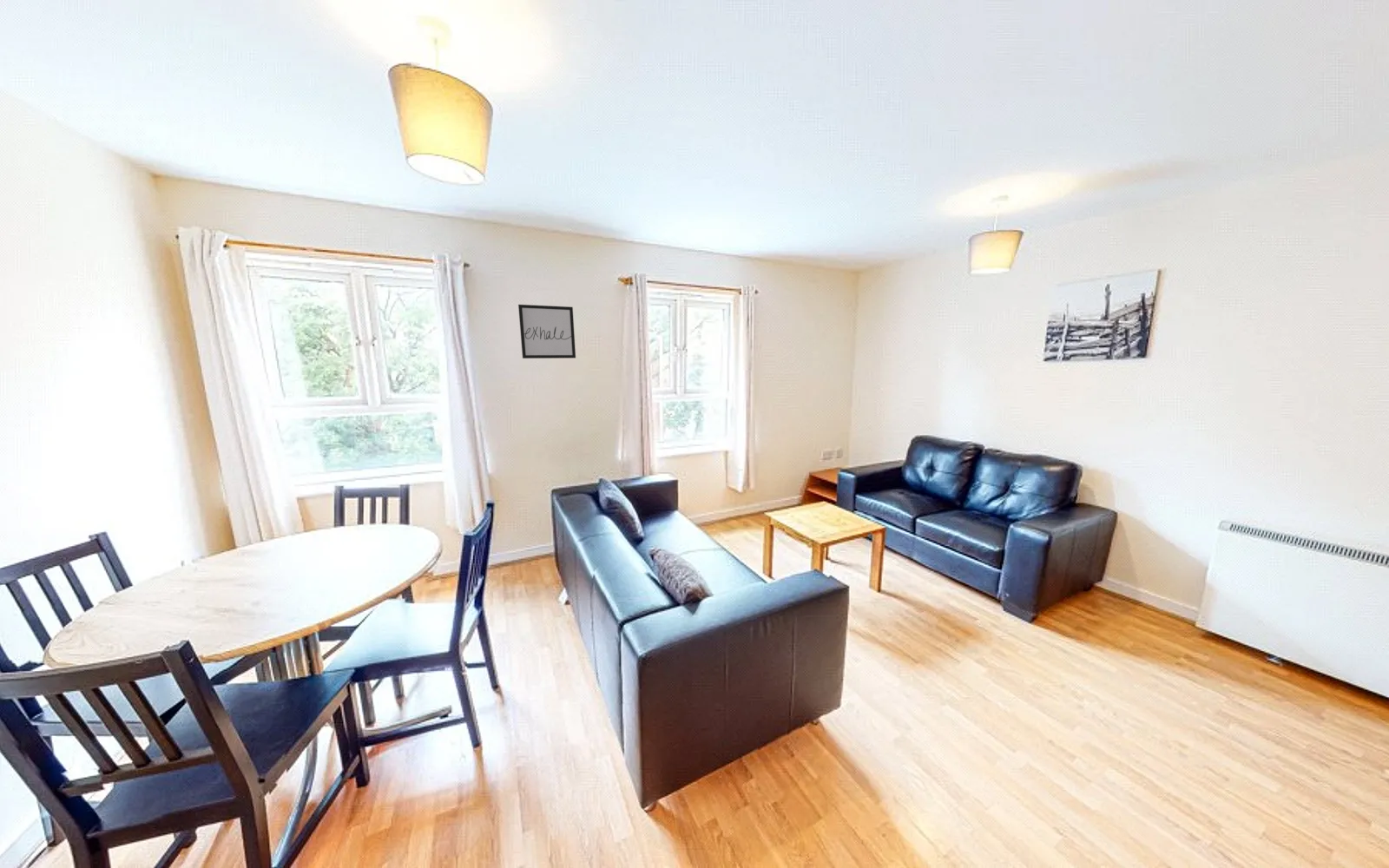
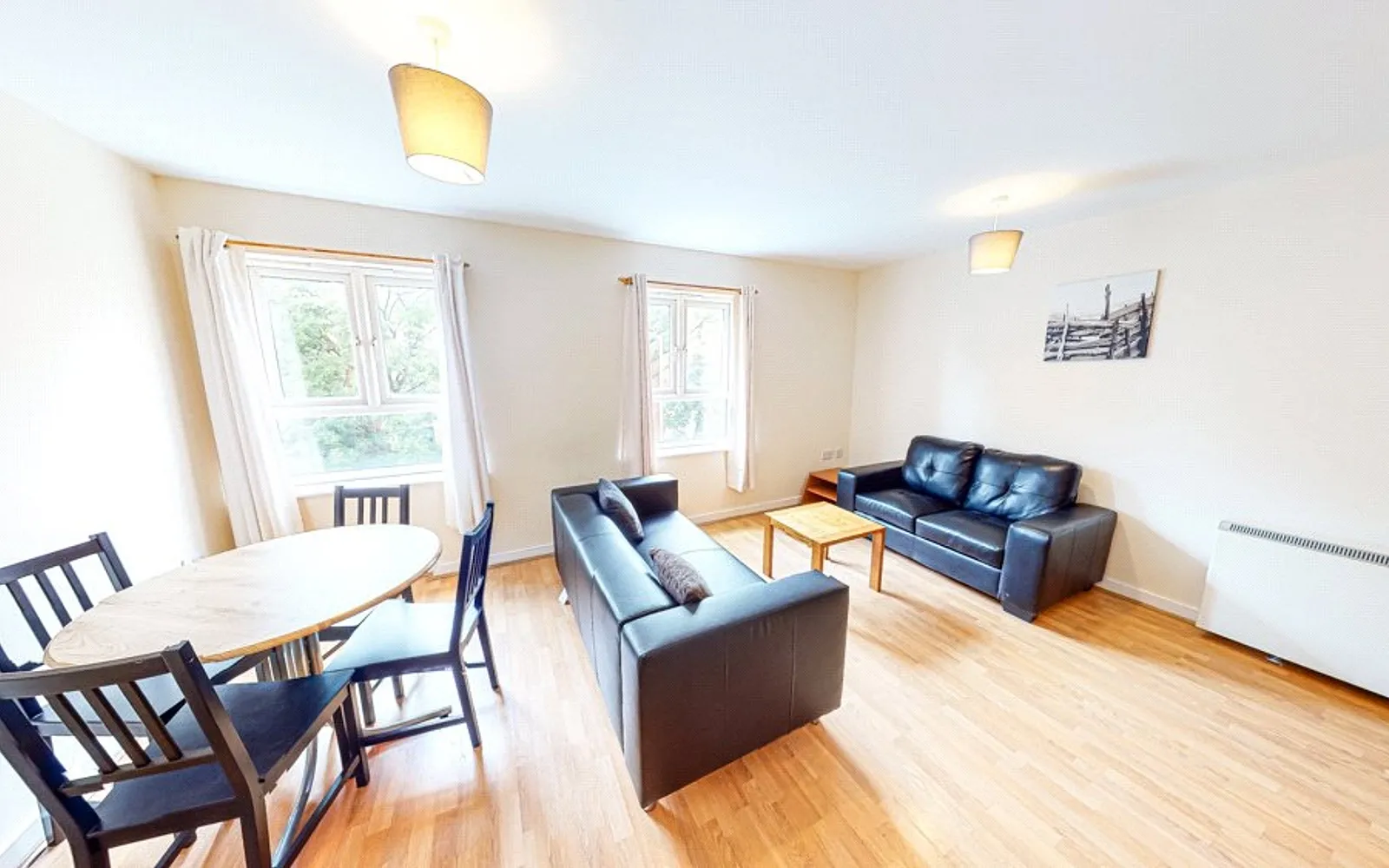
- wall art [517,304,576,359]
